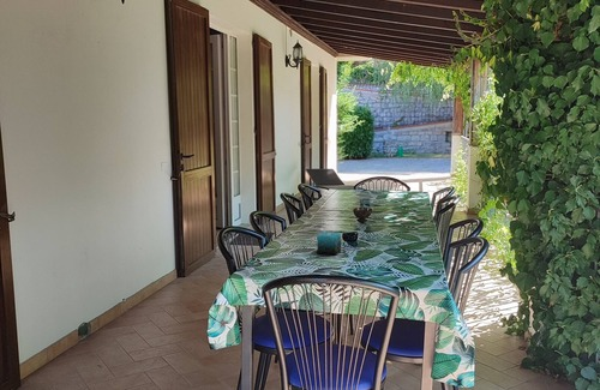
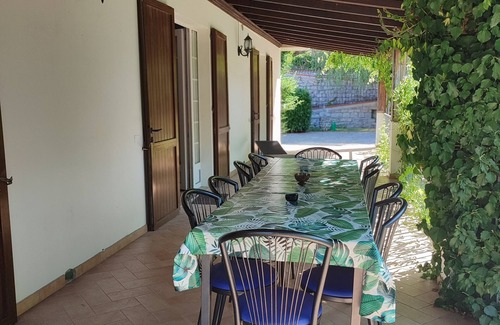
- candle [316,230,343,257]
